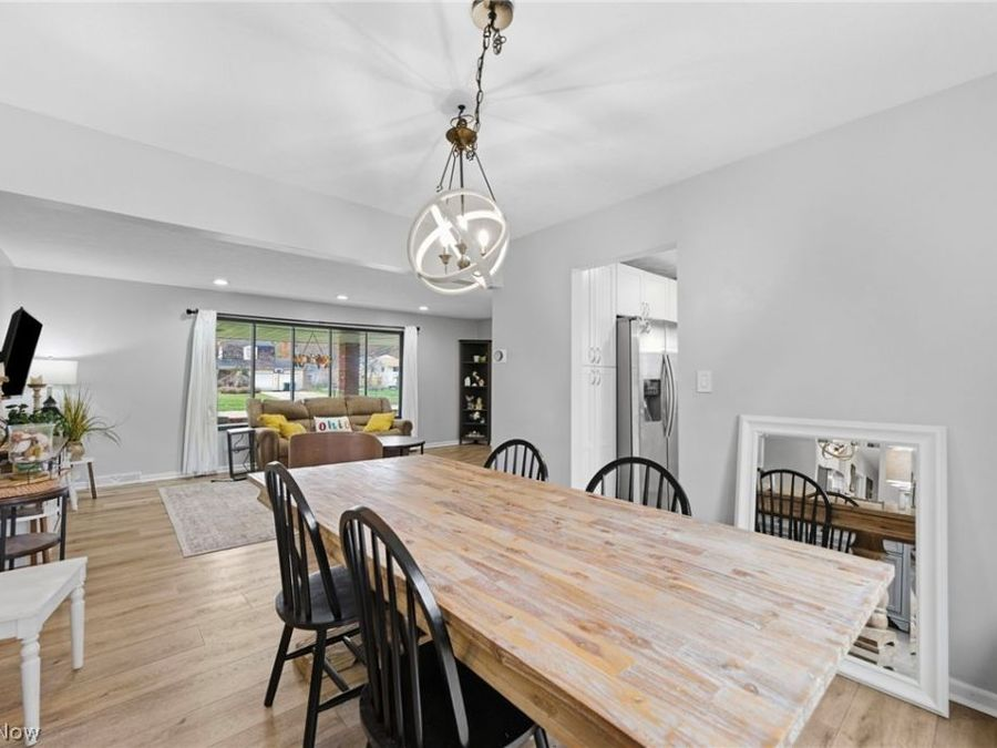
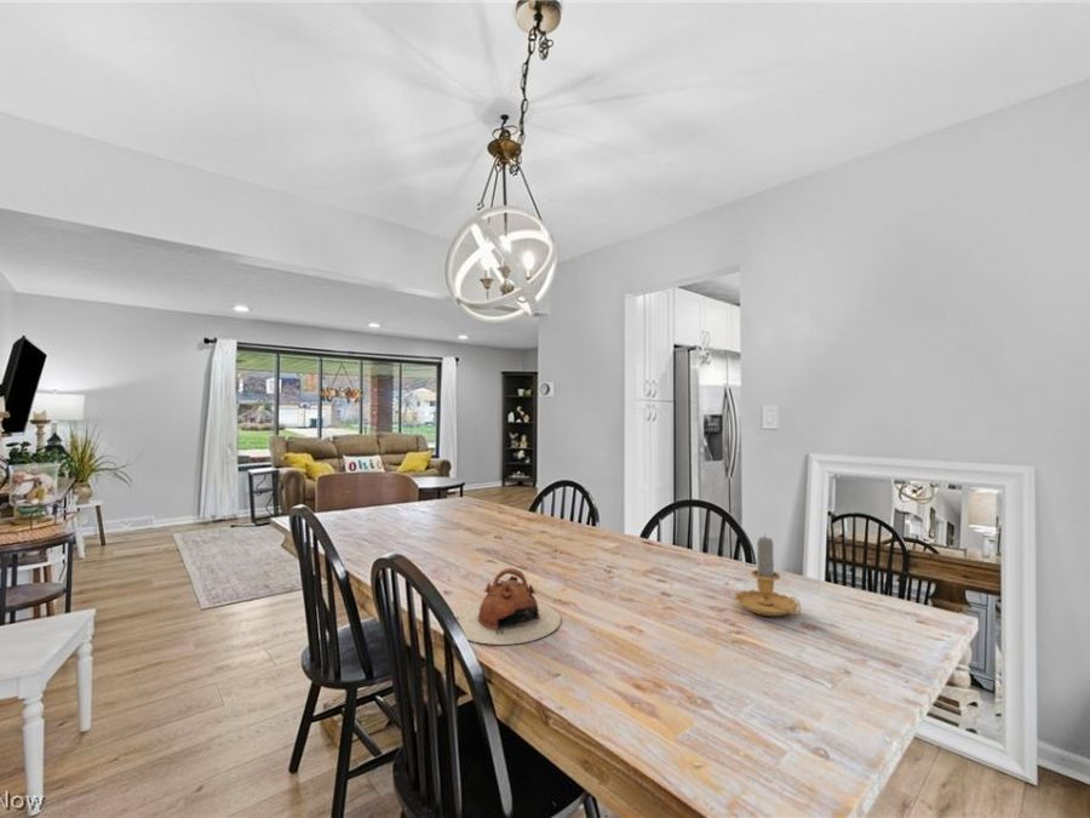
+ teapot [453,566,562,646]
+ candle [734,534,802,617]
